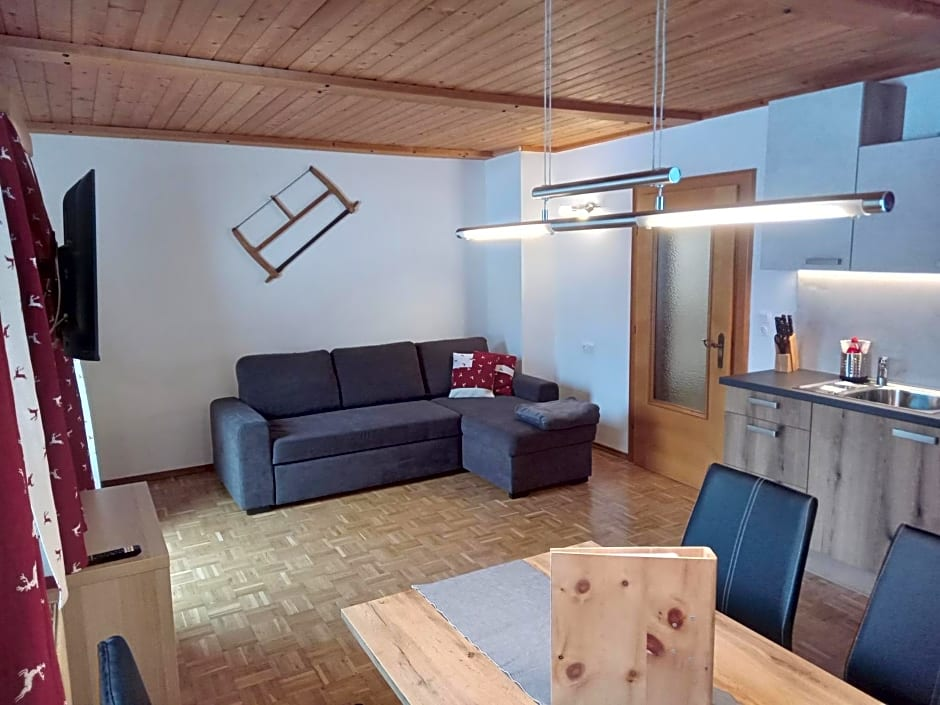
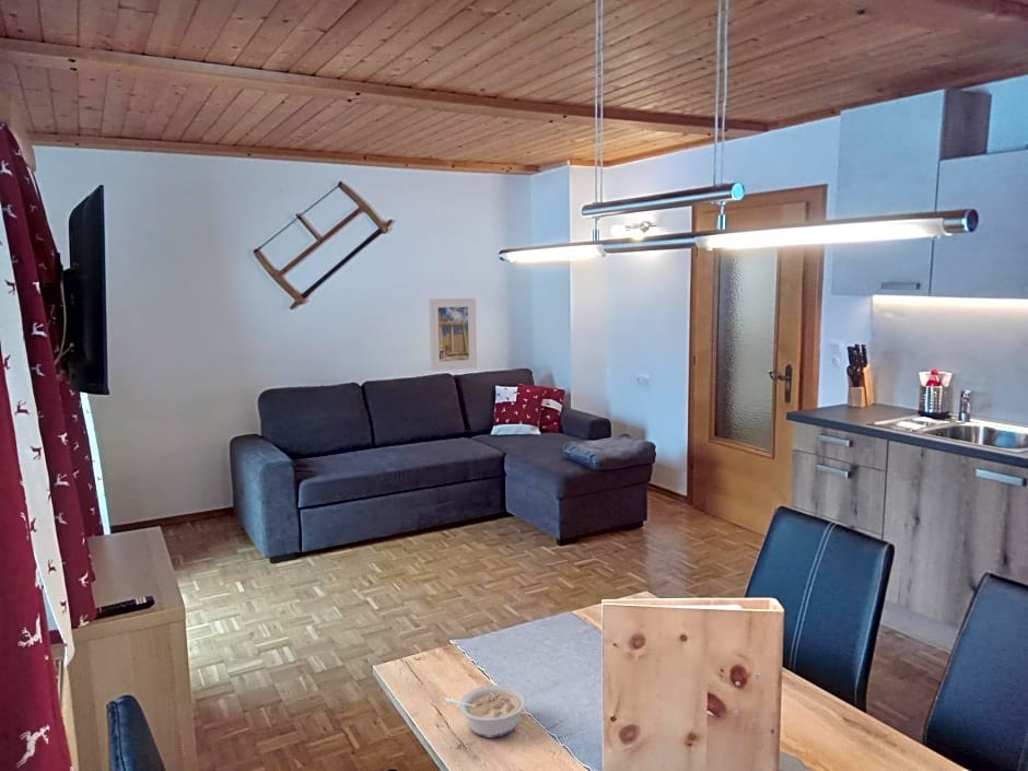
+ legume [444,684,528,738]
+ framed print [428,297,478,372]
